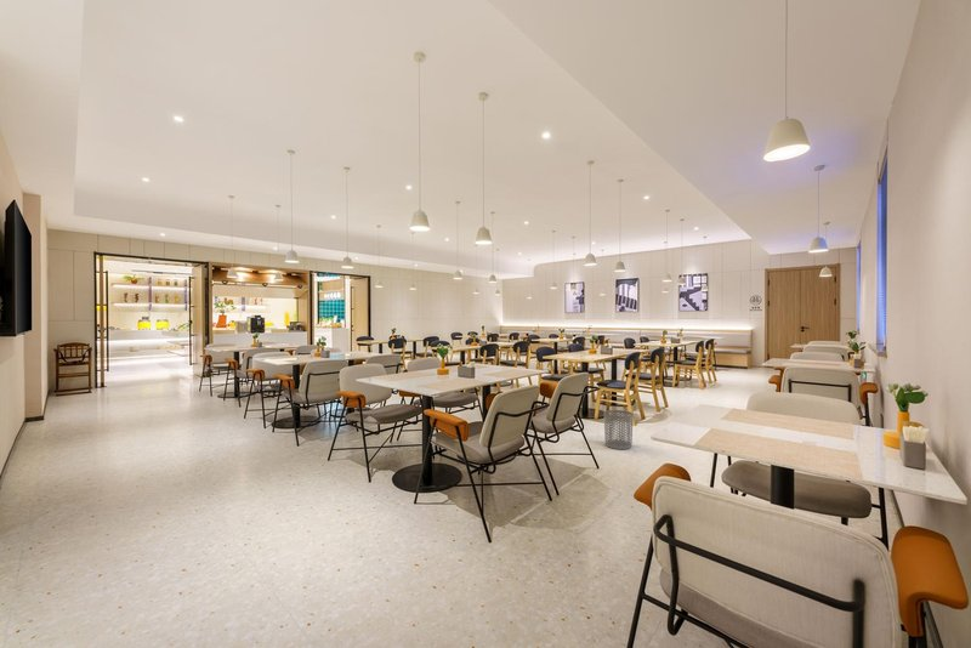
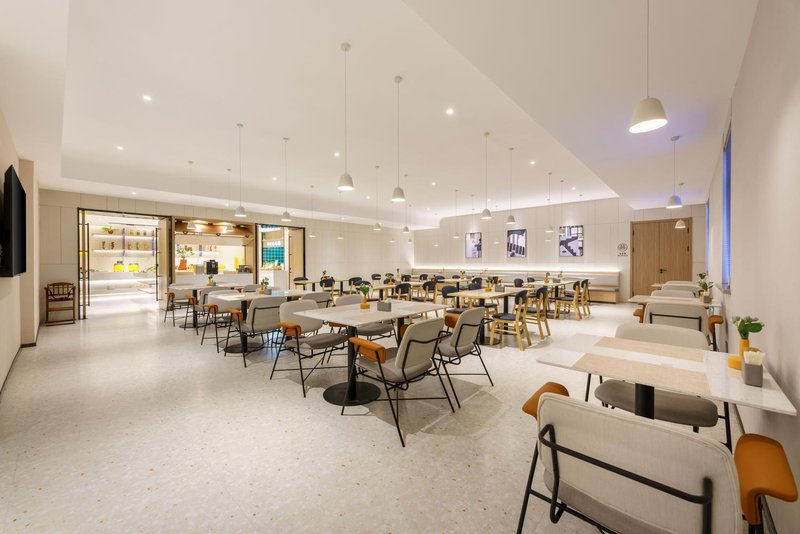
- waste bin [603,409,635,450]
